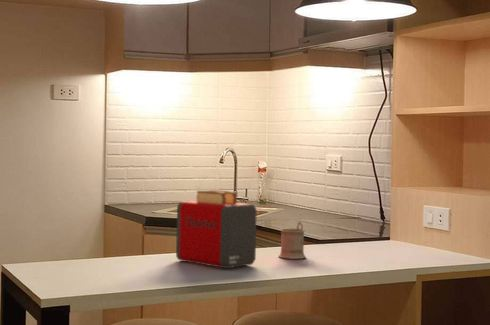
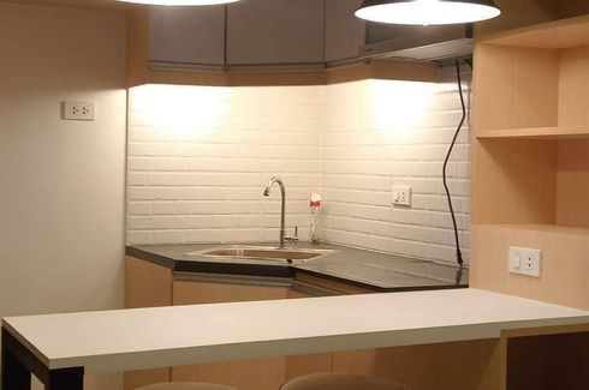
- mug [277,221,307,260]
- toaster [175,189,258,269]
